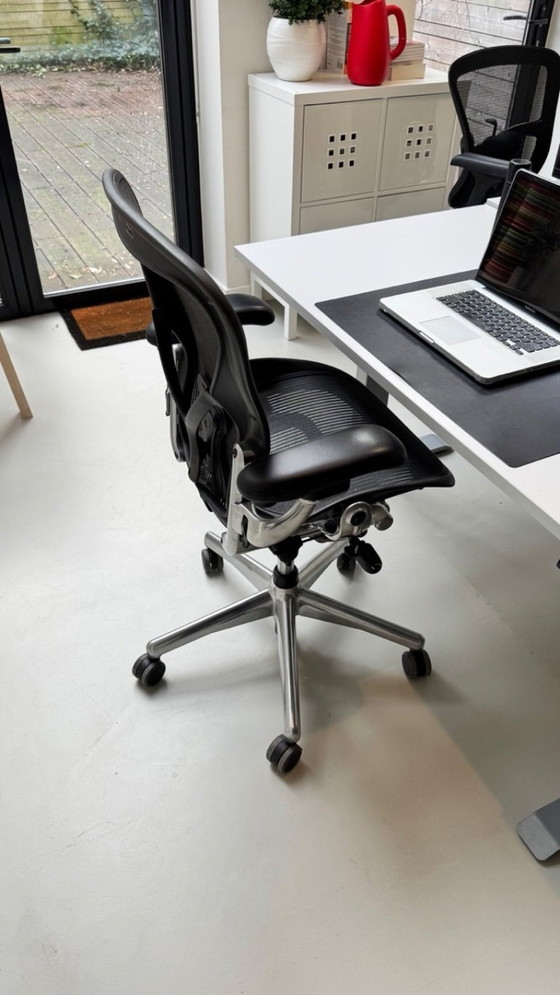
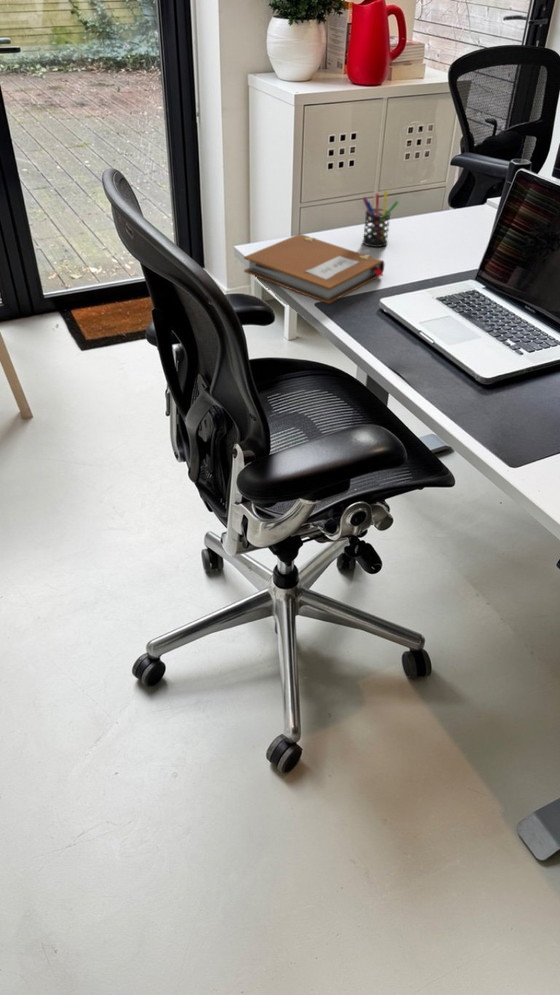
+ notebook [243,233,385,305]
+ pen holder [362,190,400,248]
